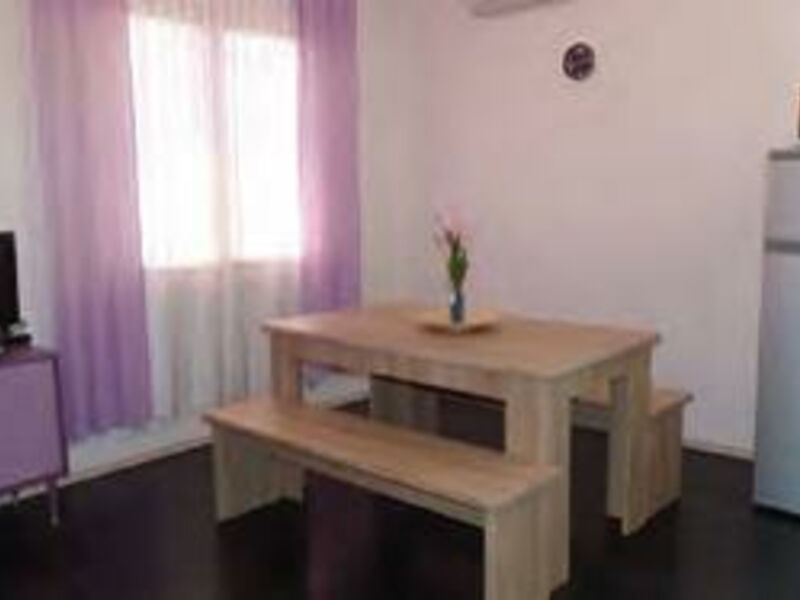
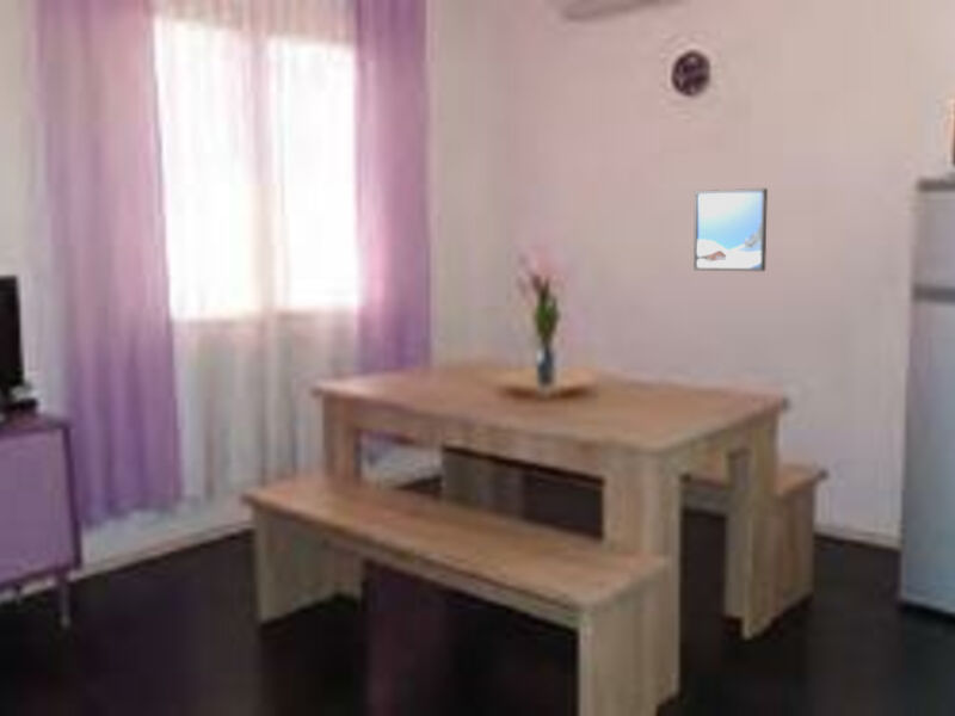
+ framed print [692,187,769,272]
